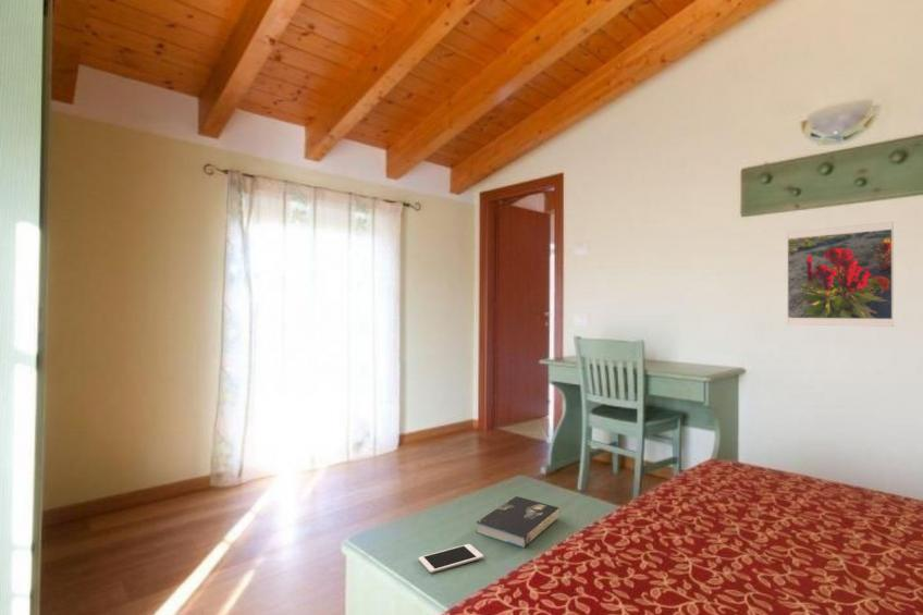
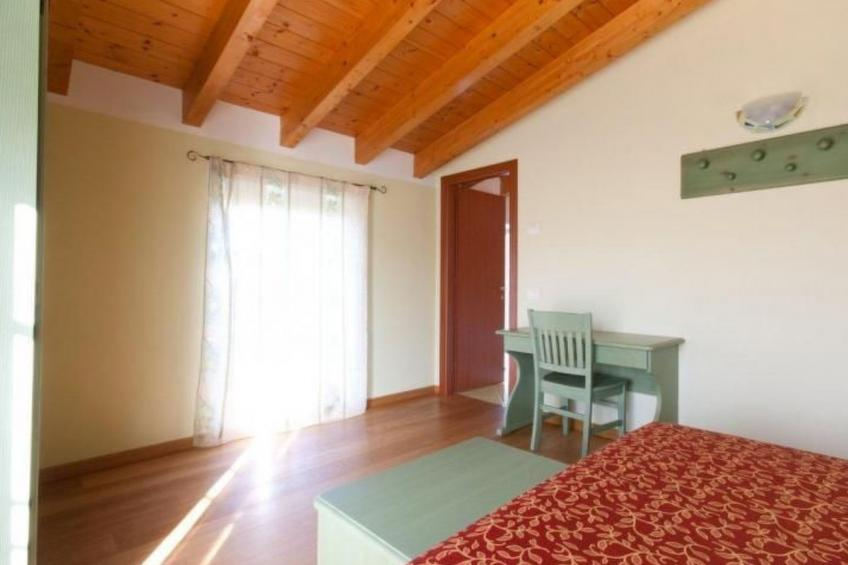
- book [475,495,562,549]
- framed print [786,221,895,328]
- cell phone [418,543,484,574]
